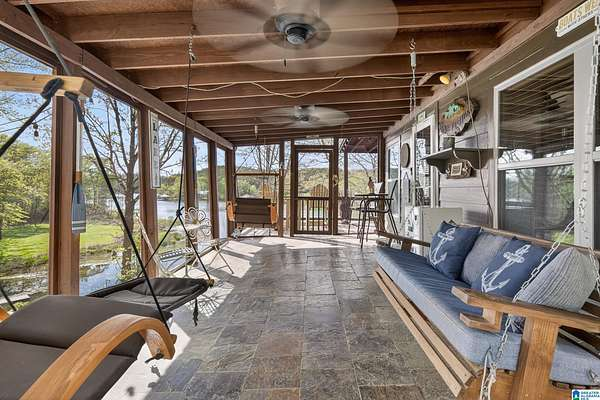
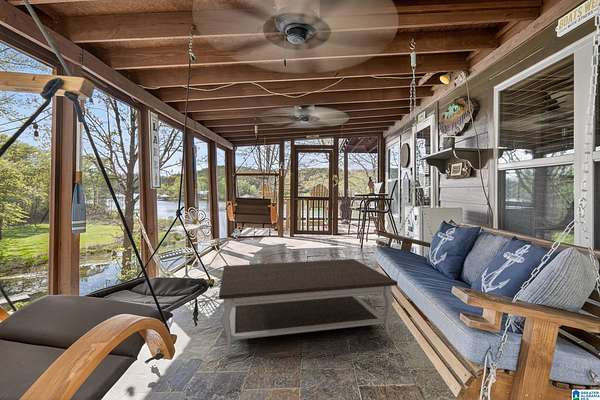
+ coffee table [218,258,398,356]
